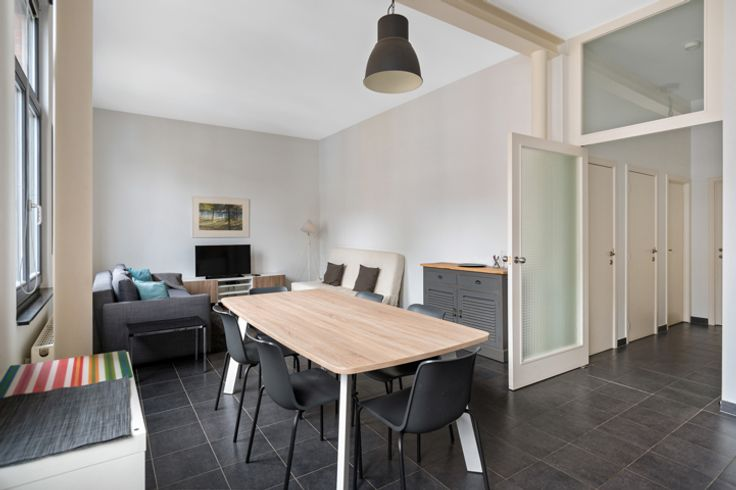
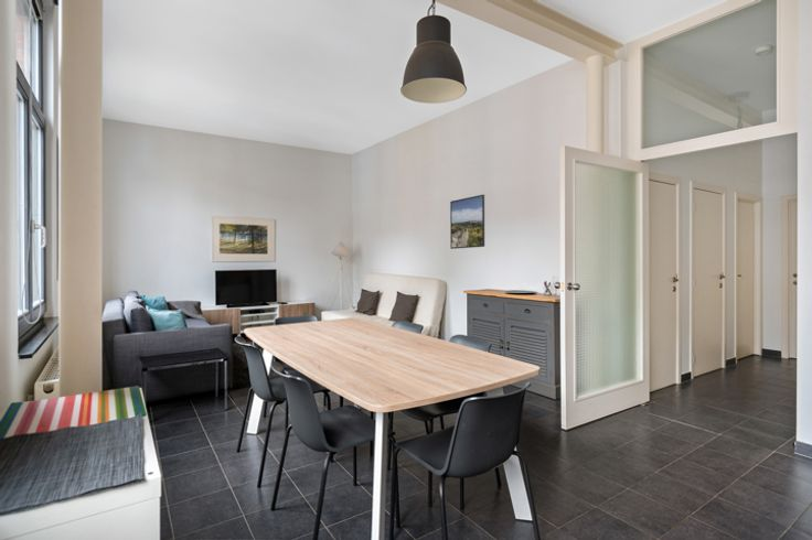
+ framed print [449,194,485,250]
